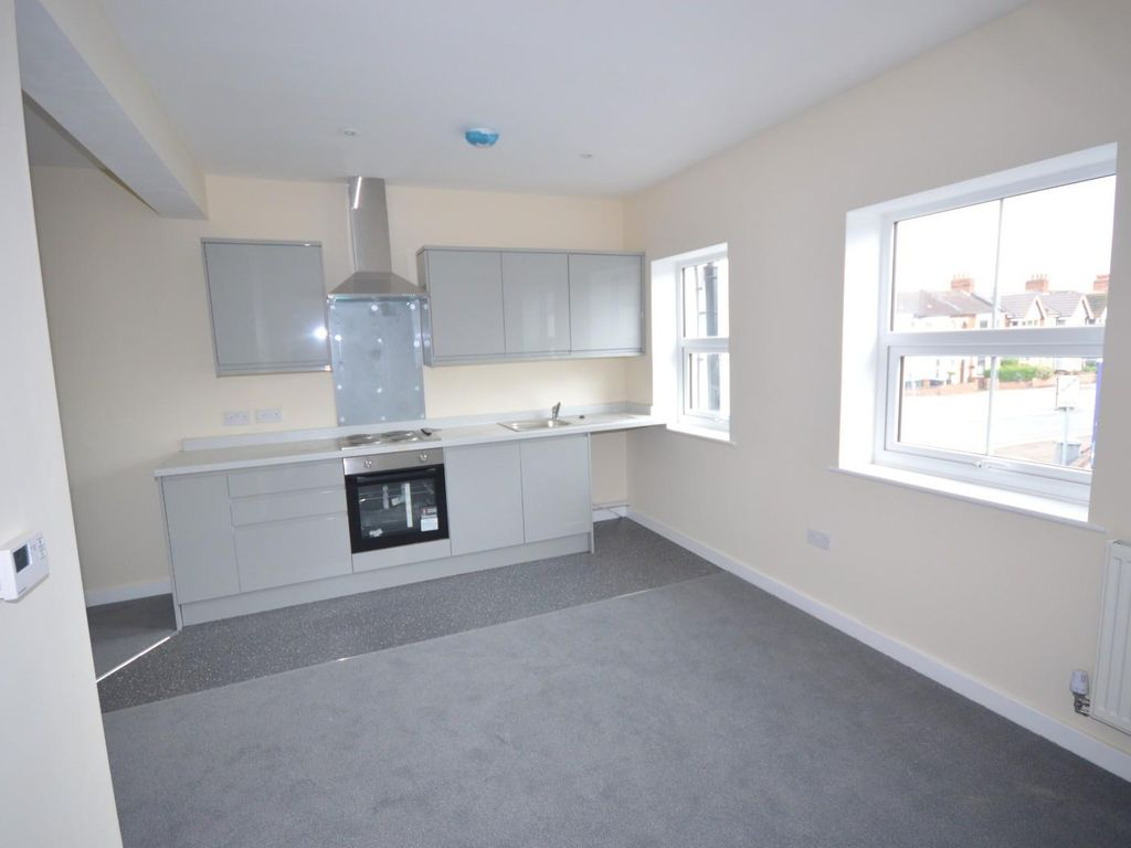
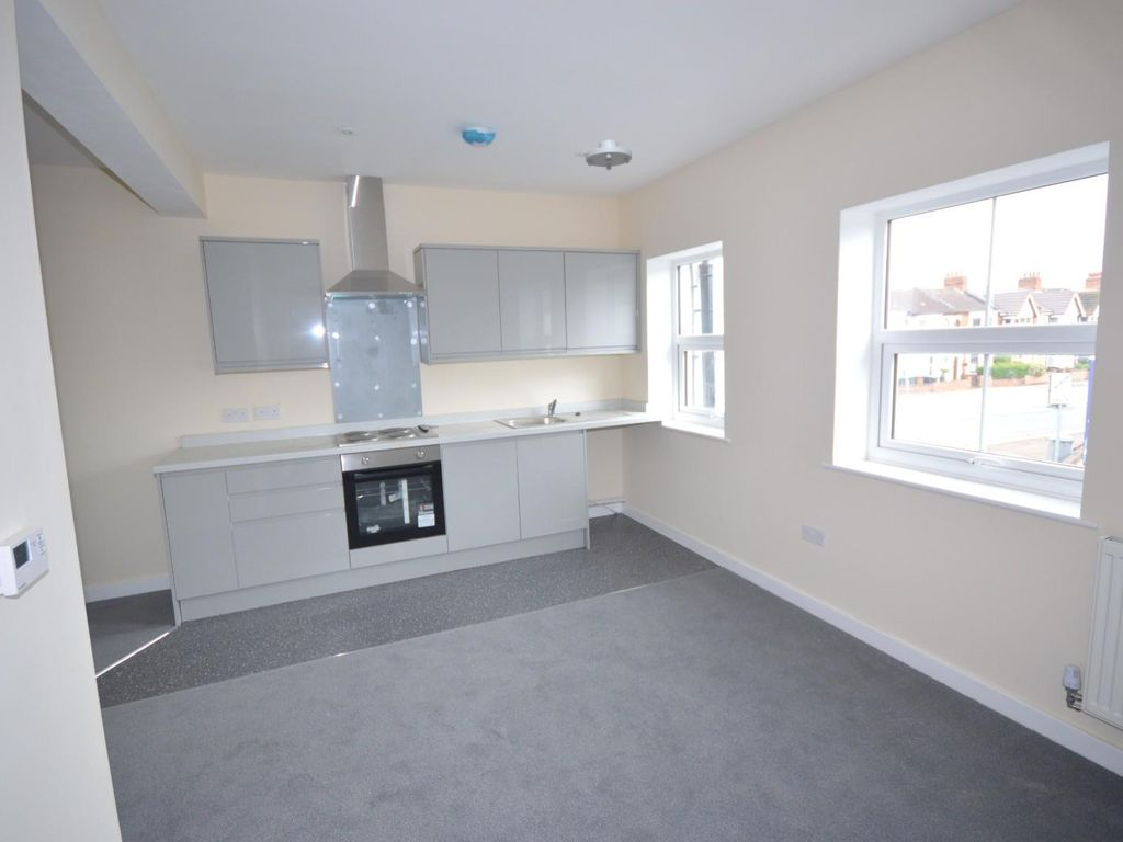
+ ceiling light [585,138,633,171]
